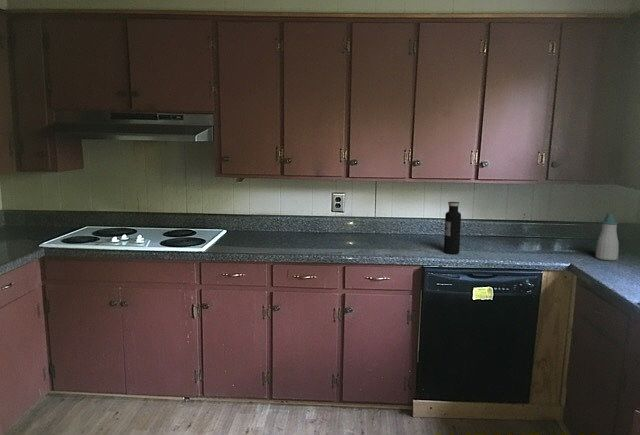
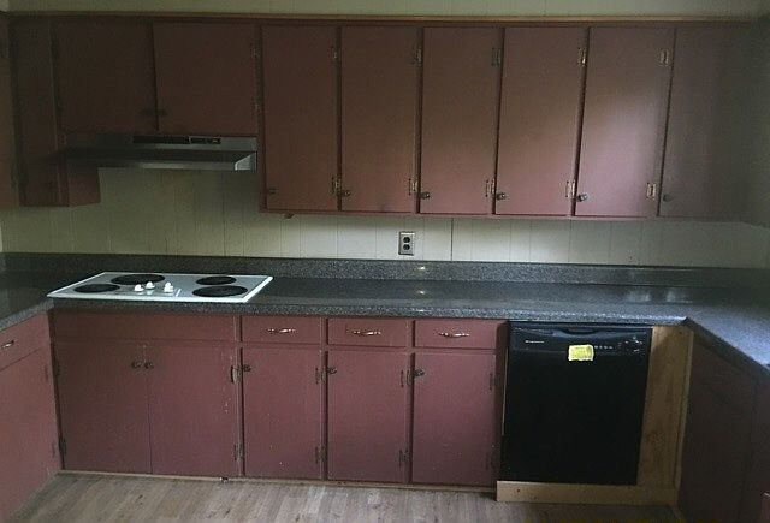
- soap bottle [595,212,620,261]
- water bottle [443,201,462,255]
